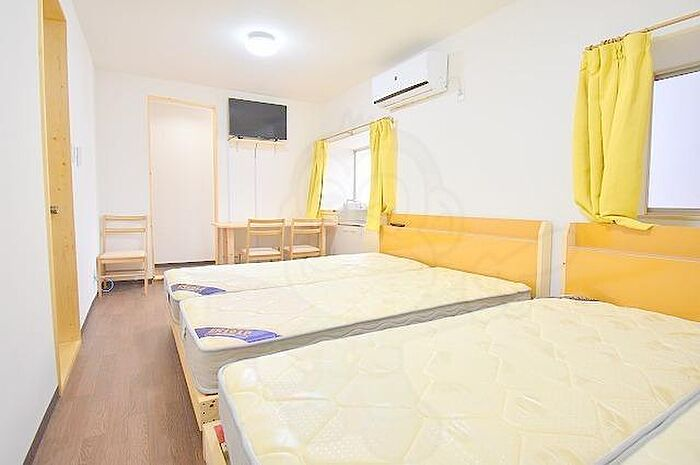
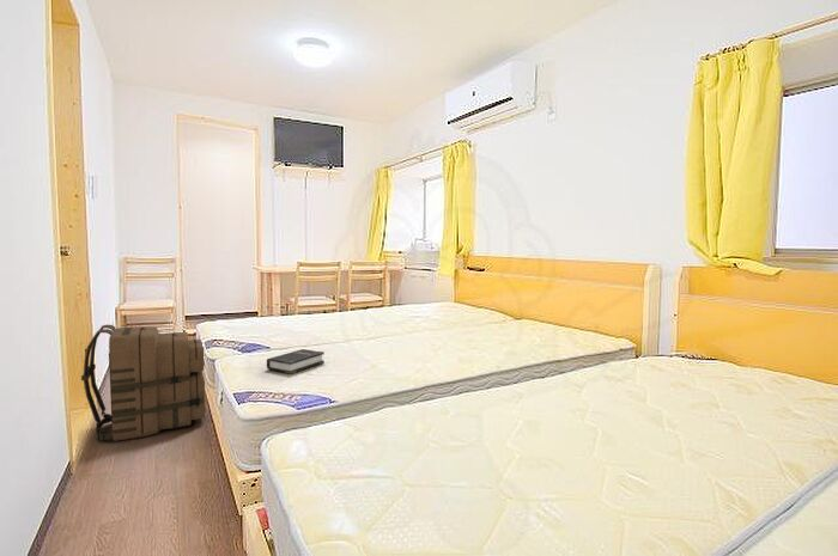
+ hardback book [266,348,326,375]
+ backpack [80,324,207,442]
